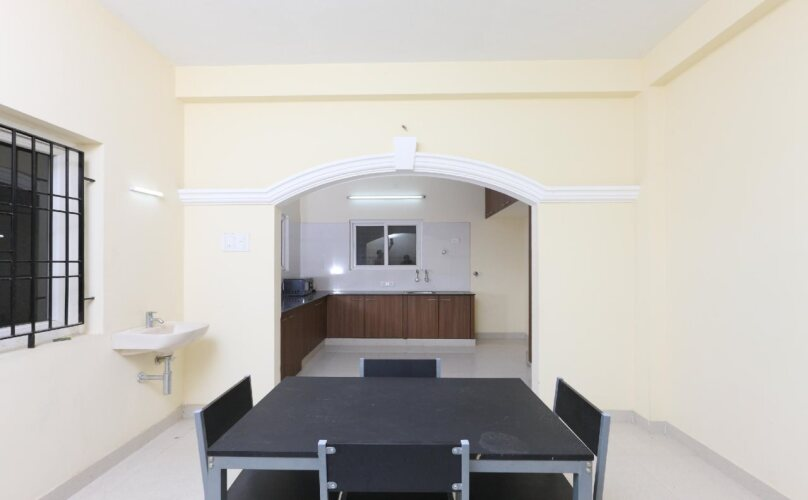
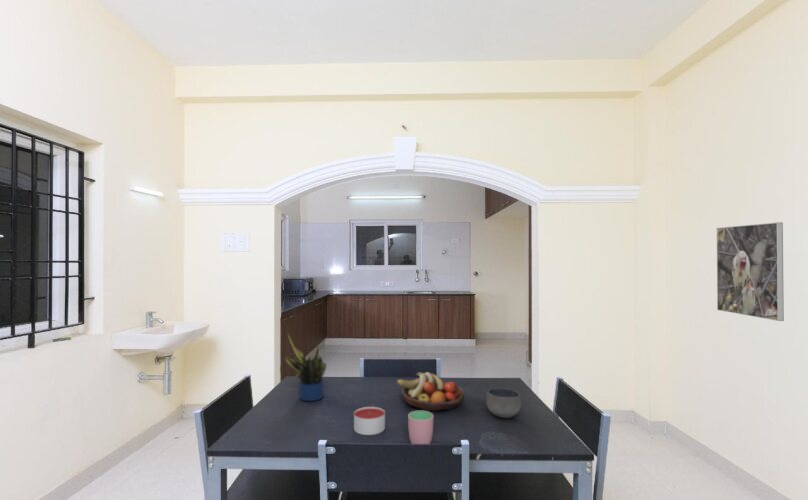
+ bowl [485,387,522,419]
+ fruit bowl [395,371,465,412]
+ candle [353,406,386,436]
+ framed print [716,221,785,322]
+ potted plant [284,332,327,402]
+ cup [407,410,434,445]
